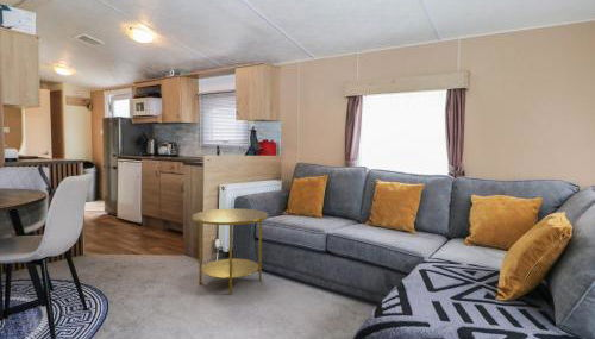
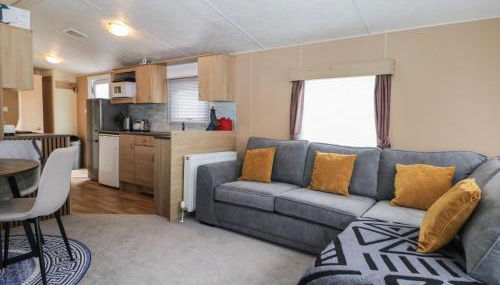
- side table [192,207,269,295]
